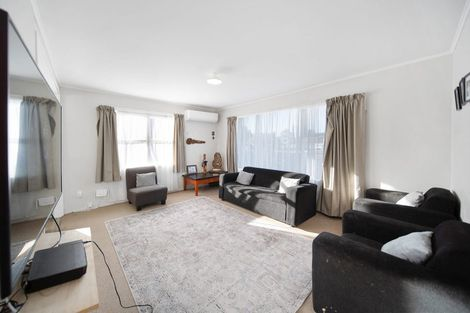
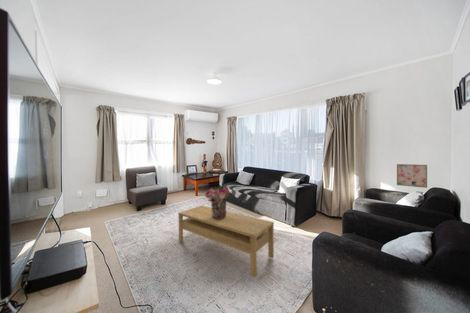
+ wall art [396,163,428,189]
+ bouquet [204,185,231,219]
+ coffee table [177,205,275,278]
